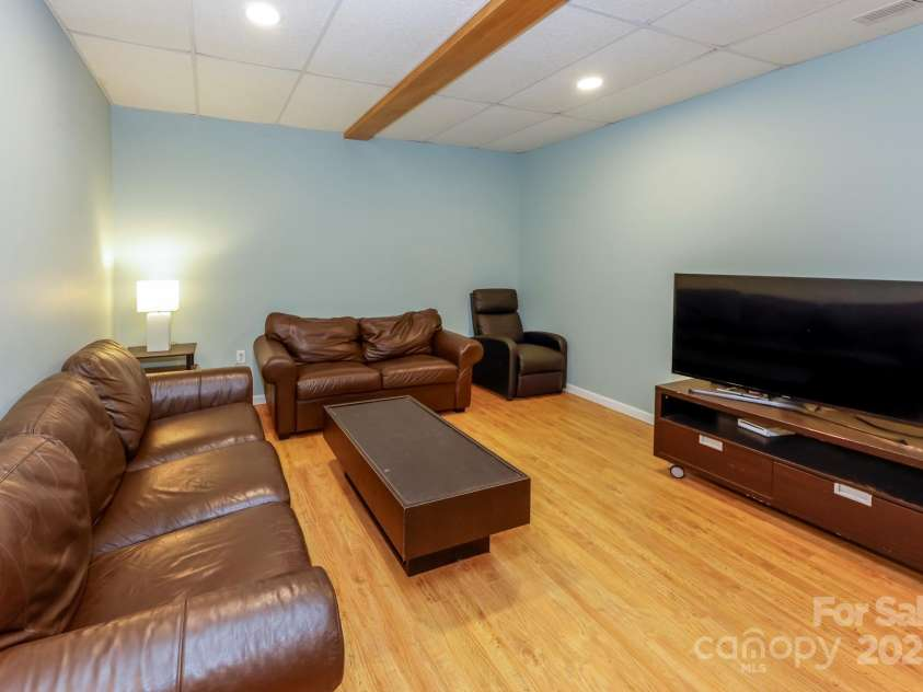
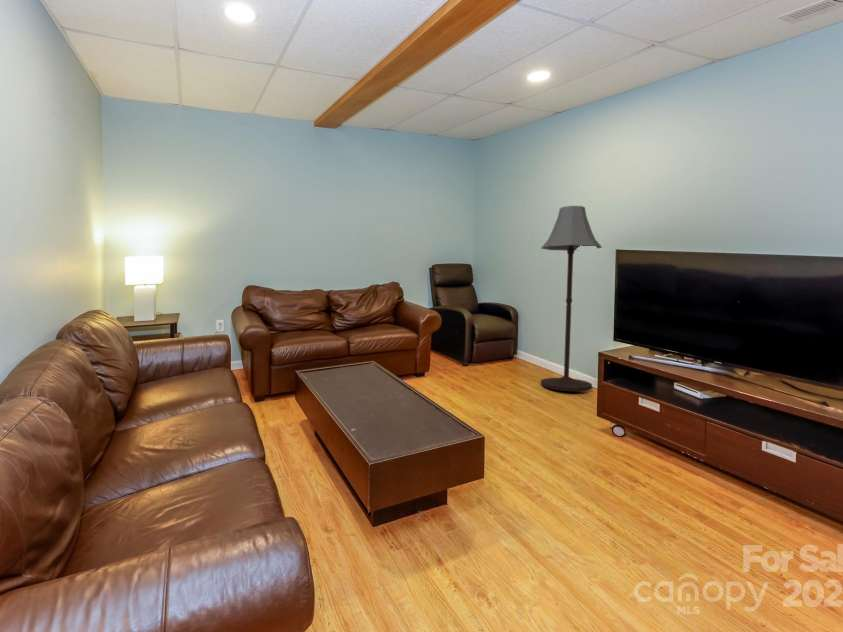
+ floor lamp [540,205,603,392]
